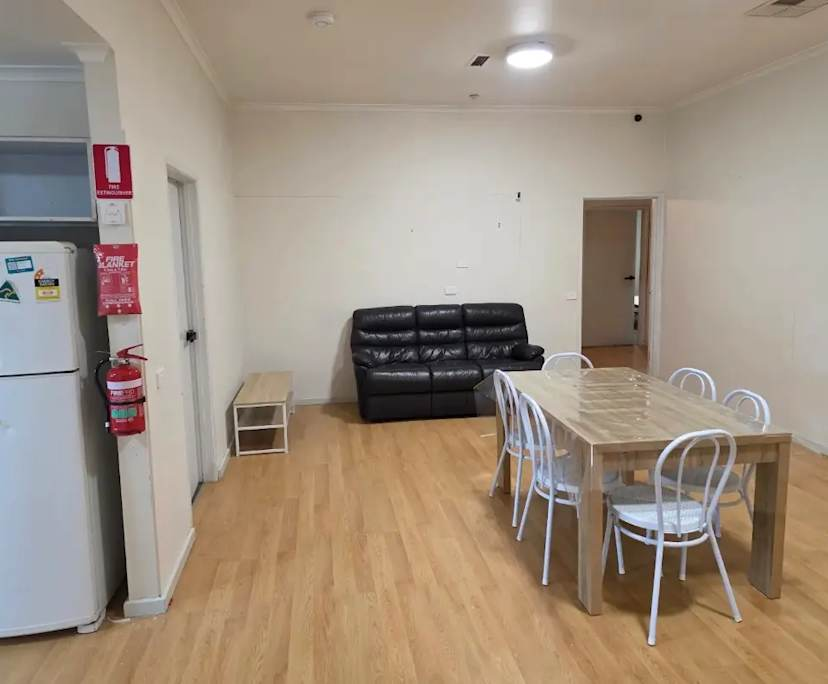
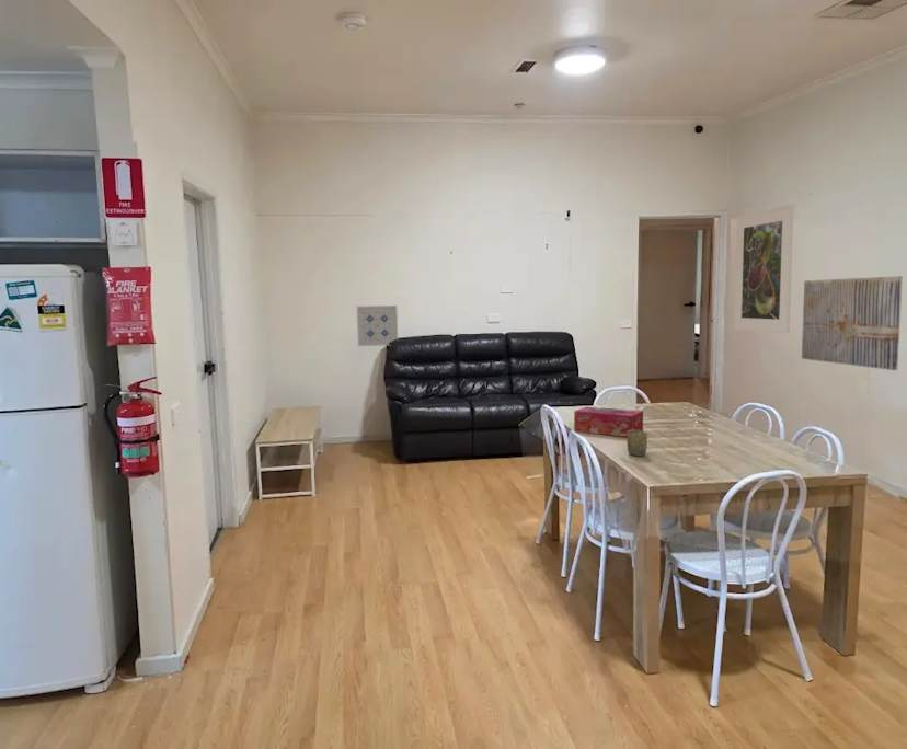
+ cup [625,429,648,458]
+ tissue box [573,405,644,438]
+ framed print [733,204,794,335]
+ wall art [801,275,904,371]
+ wall art [356,304,399,347]
